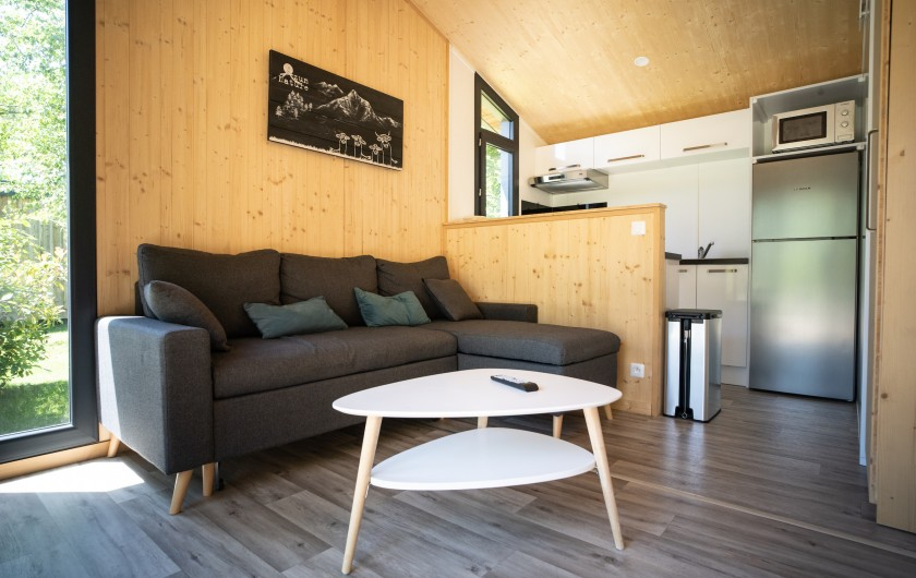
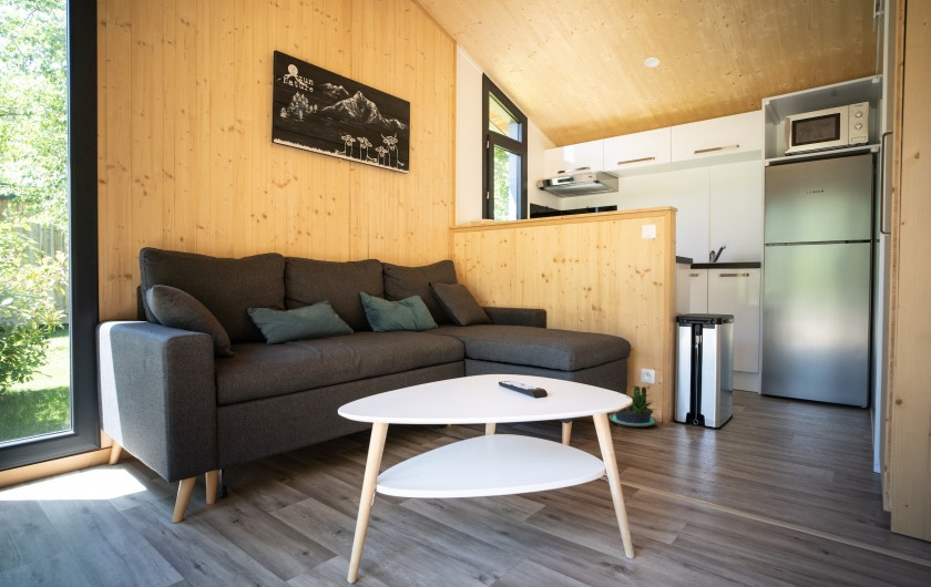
+ potted plant [608,385,659,428]
